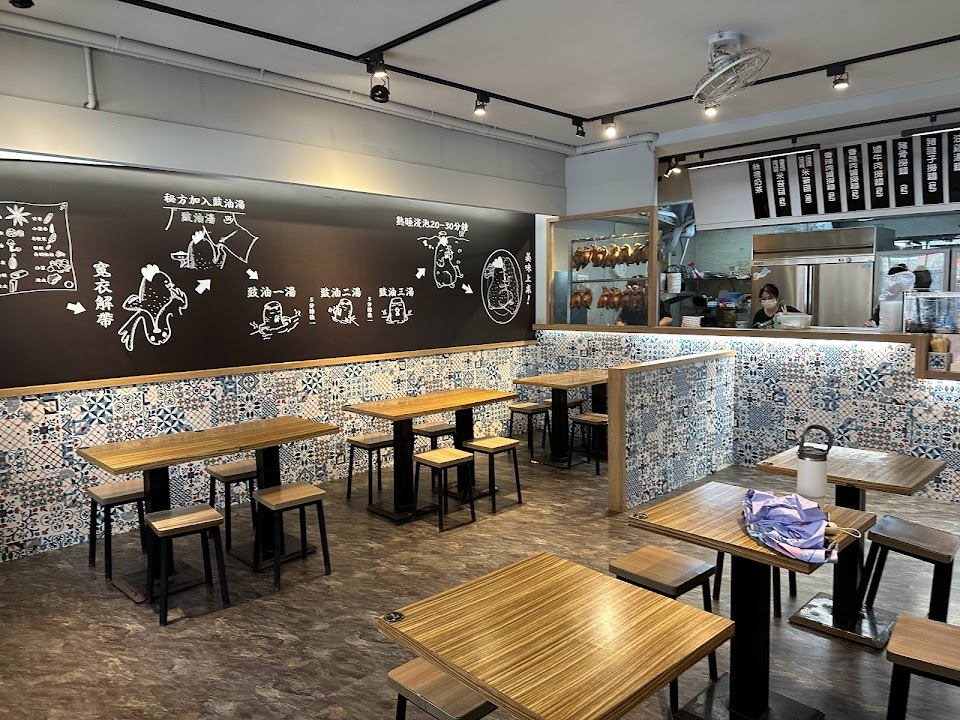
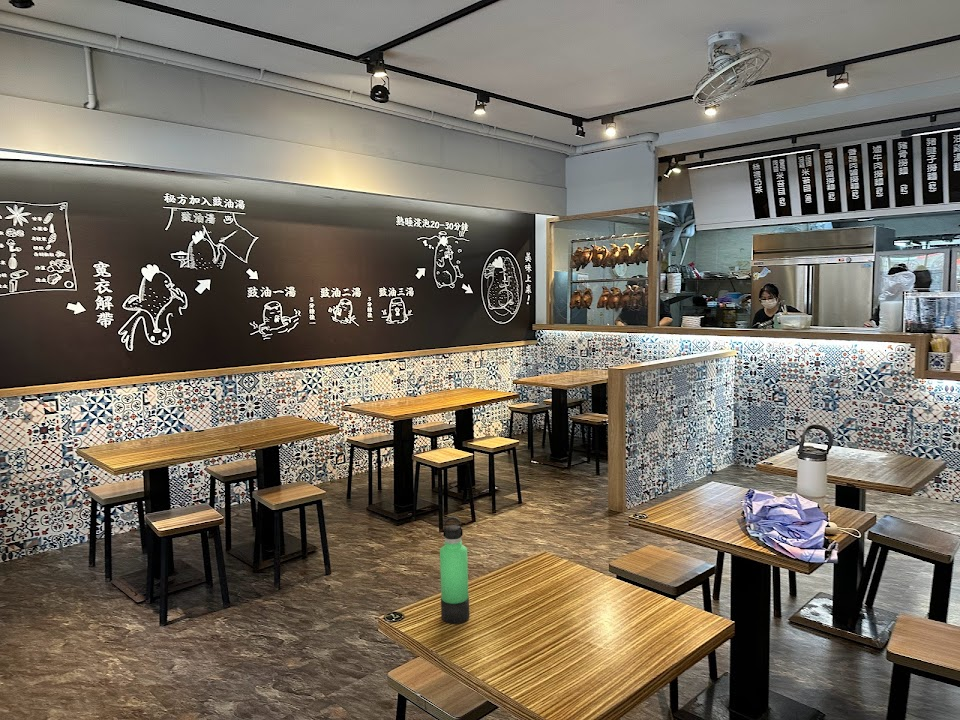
+ thermos bottle [439,515,470,625]
